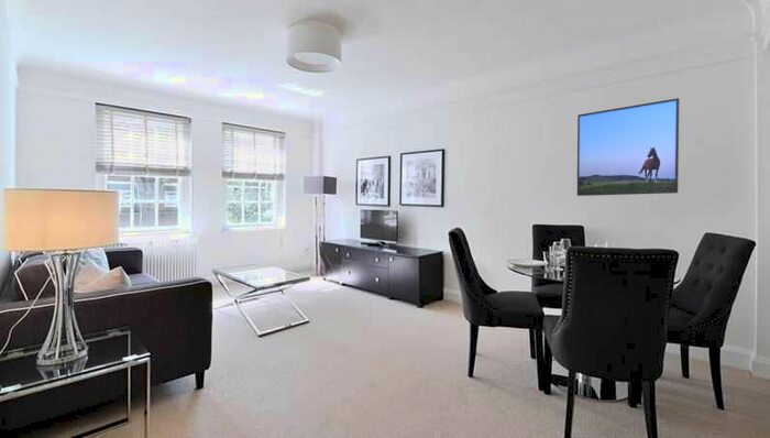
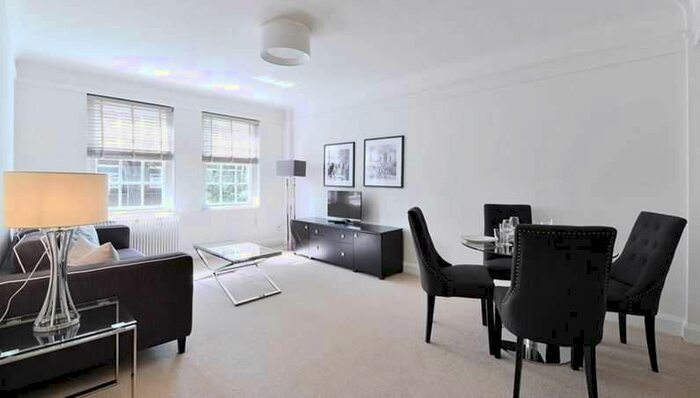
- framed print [576,97,680,197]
